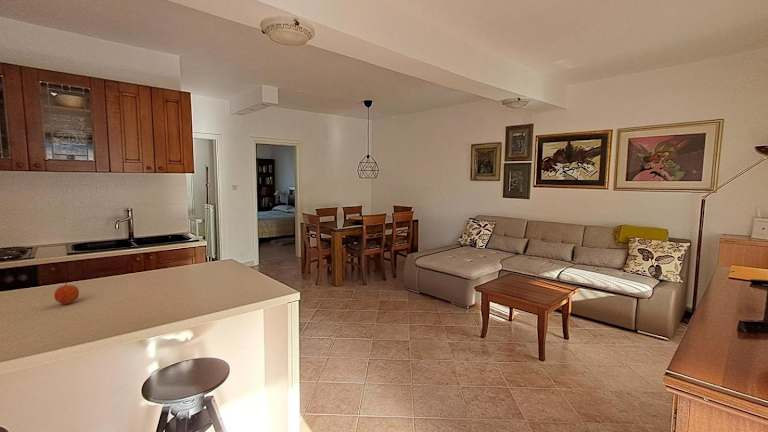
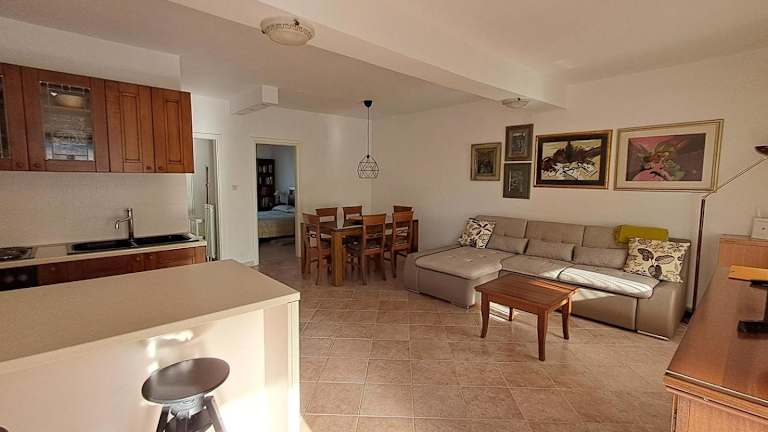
- fruit [53,283,80,305]
